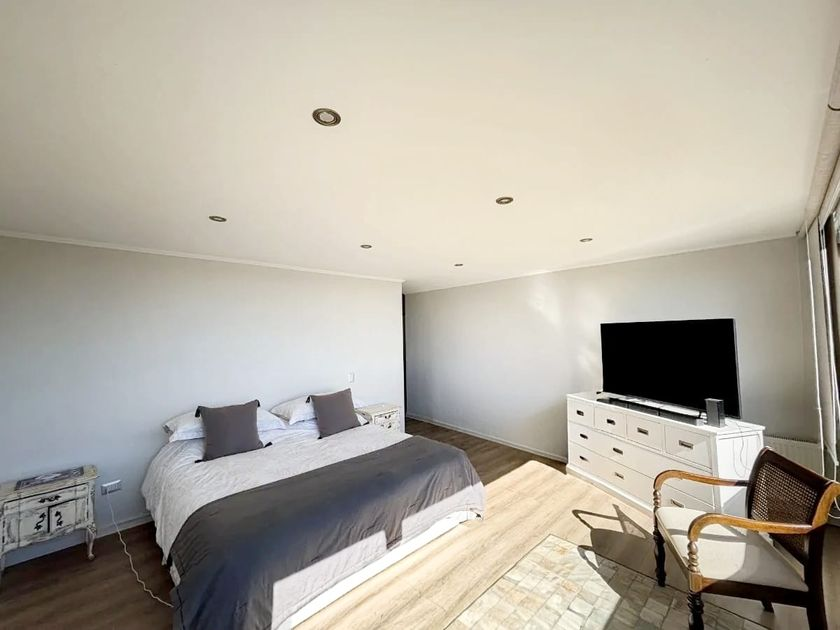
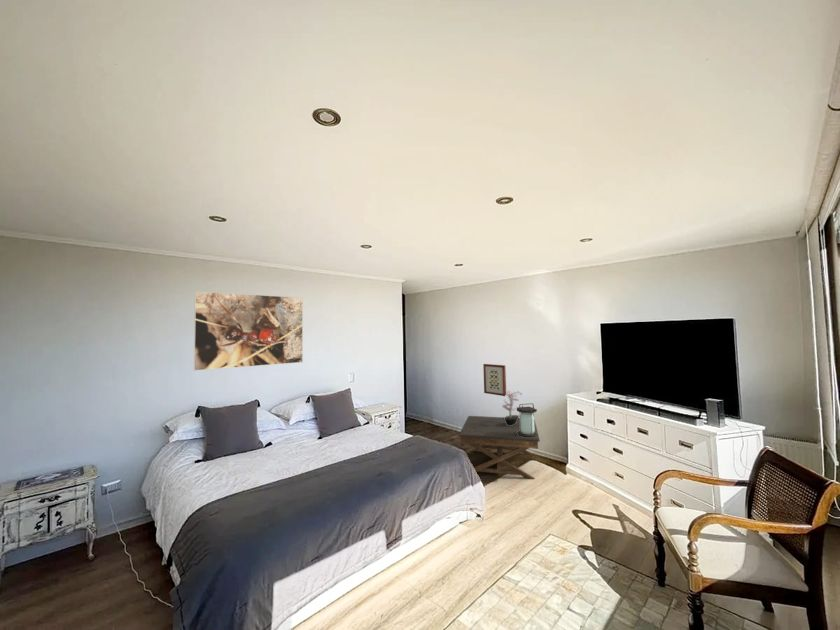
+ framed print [193,290,304,372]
+ wall art [482,363,507,397]
+ coffee table [457,415,541,480]
+ lantern [516,402,539,437]
+ potted plant [501,389,523,426]
